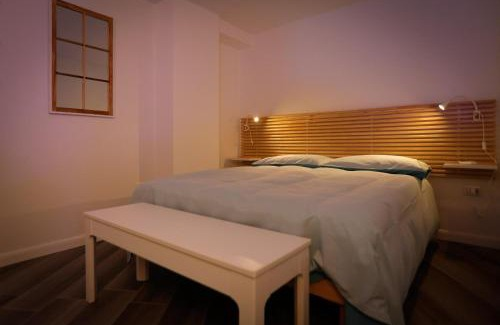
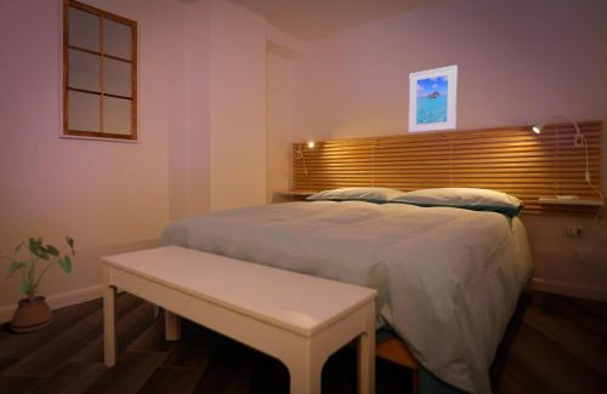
+ house plant [0,235,76,333]
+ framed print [408,64,458,133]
